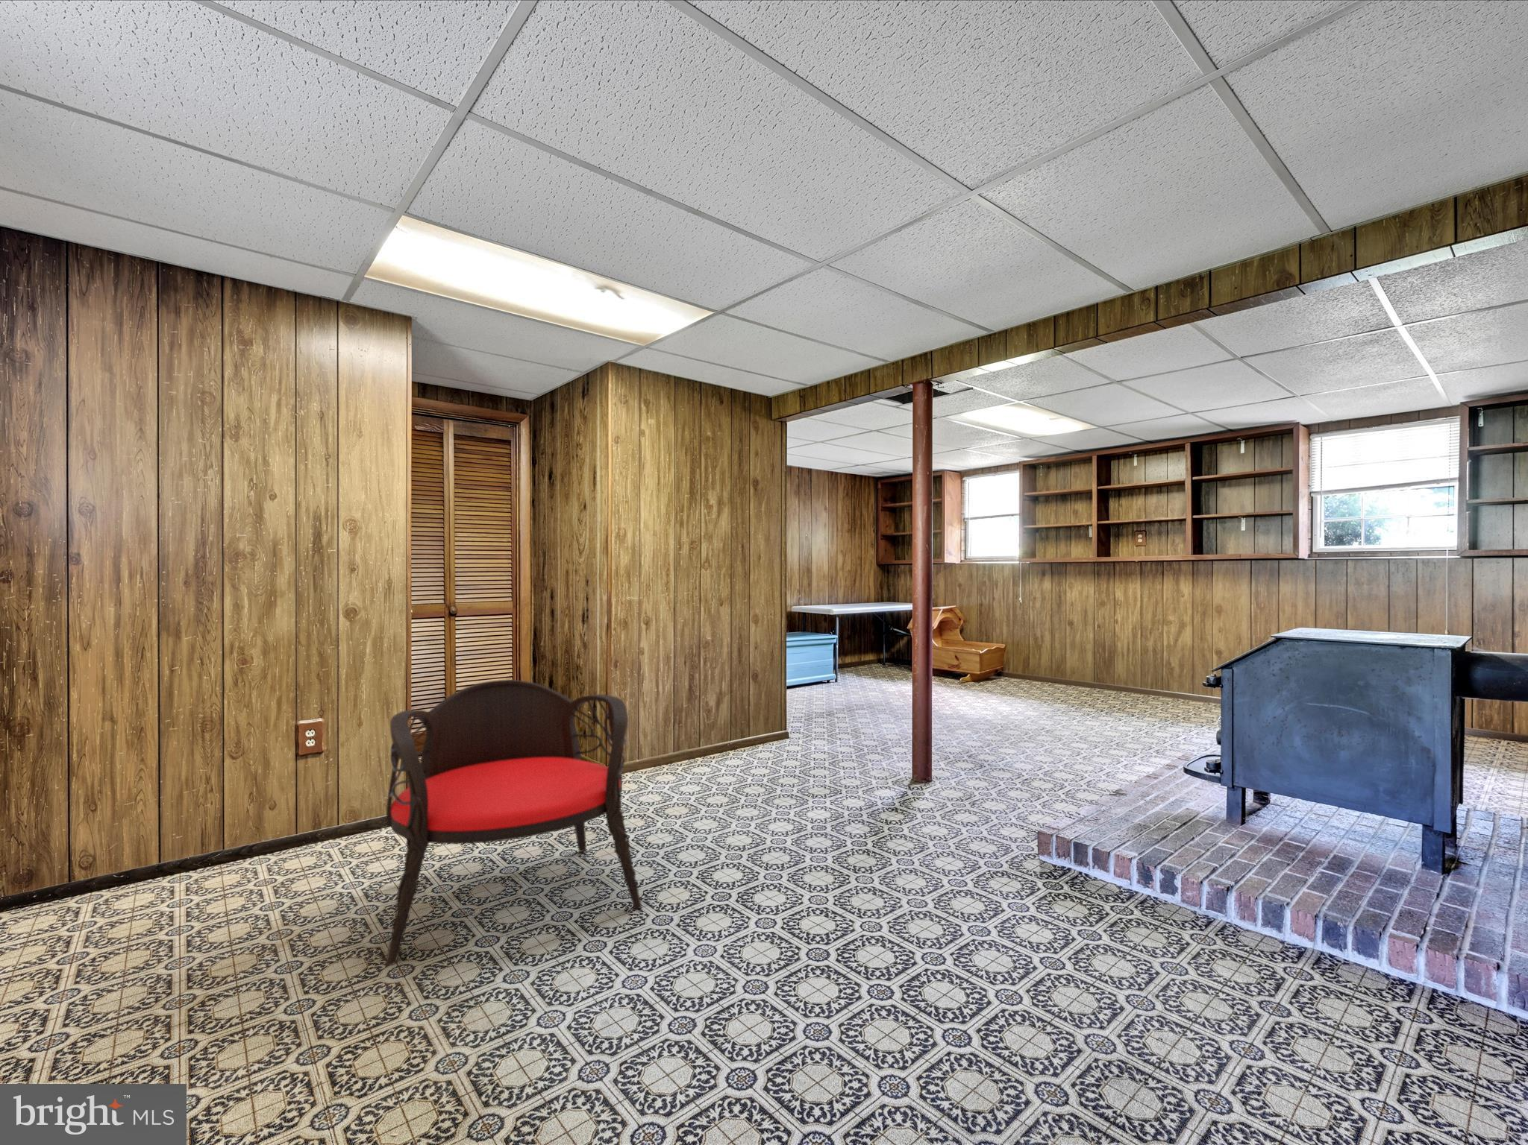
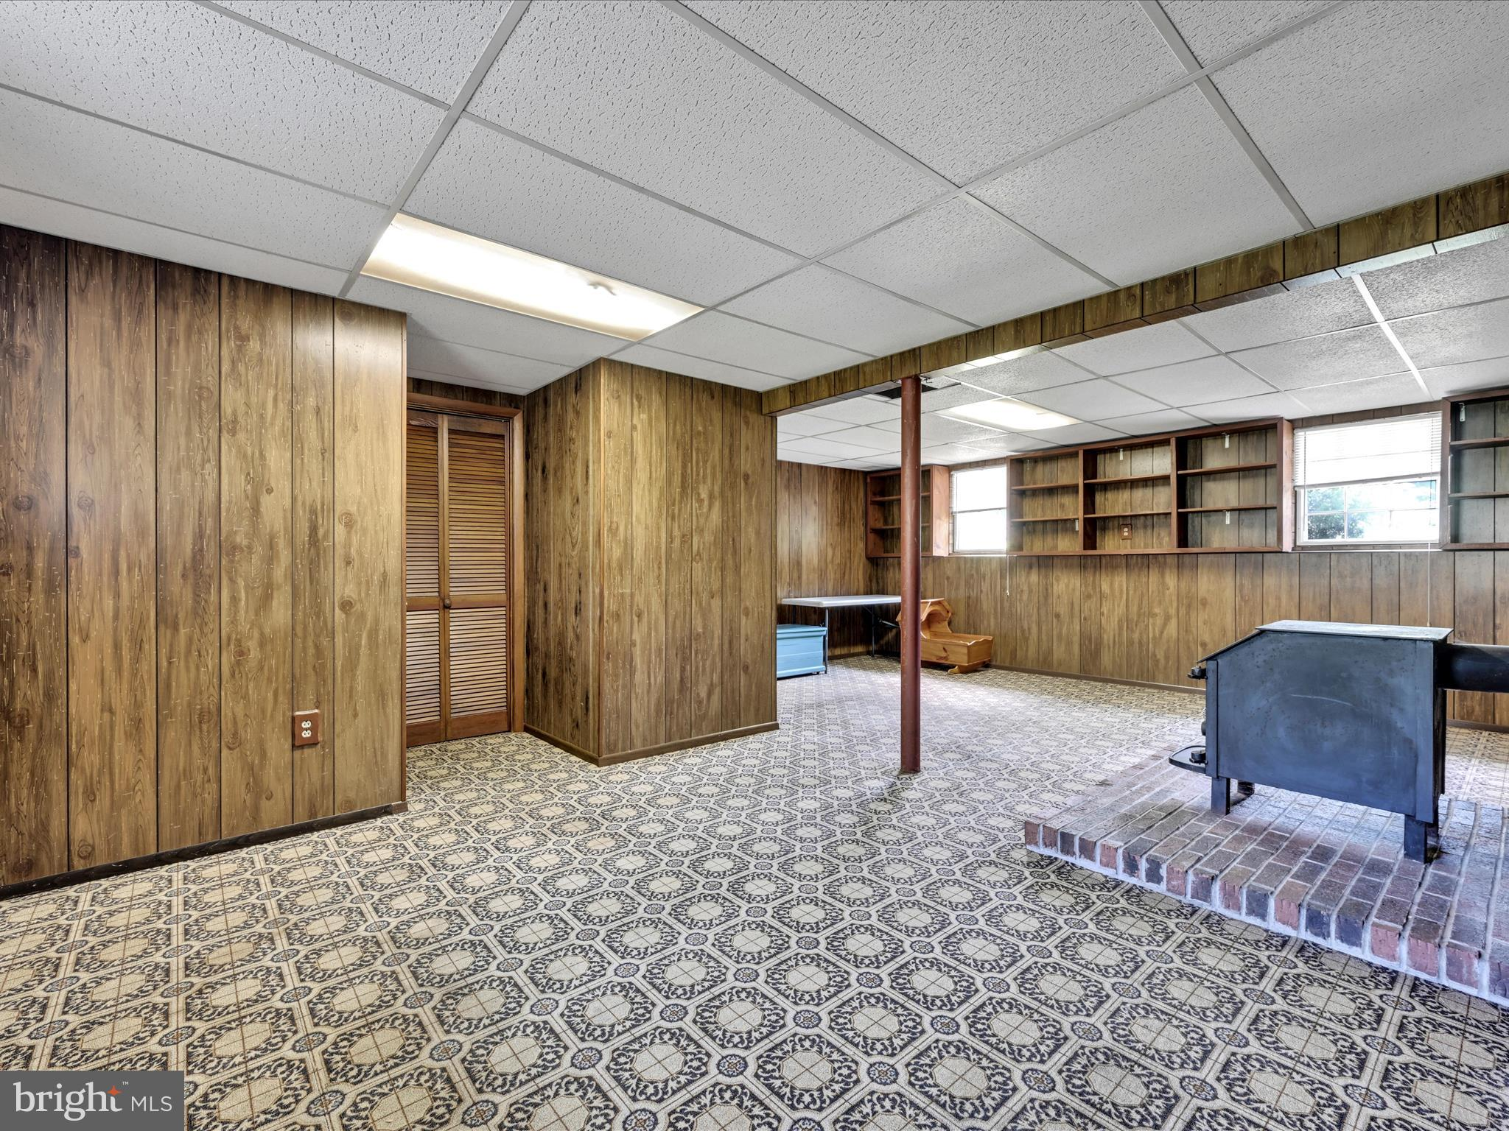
- chair [385,680,644,966]
